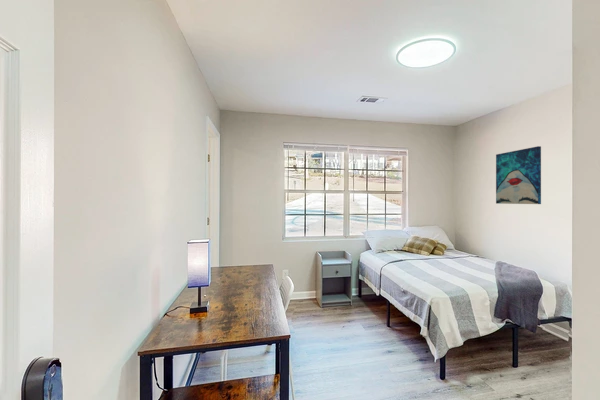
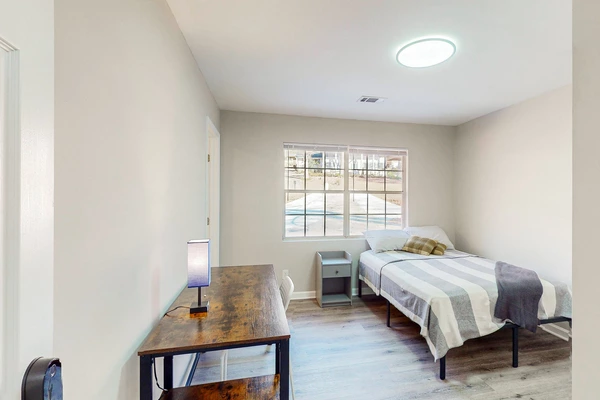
- wall art [495,145,542,205]
